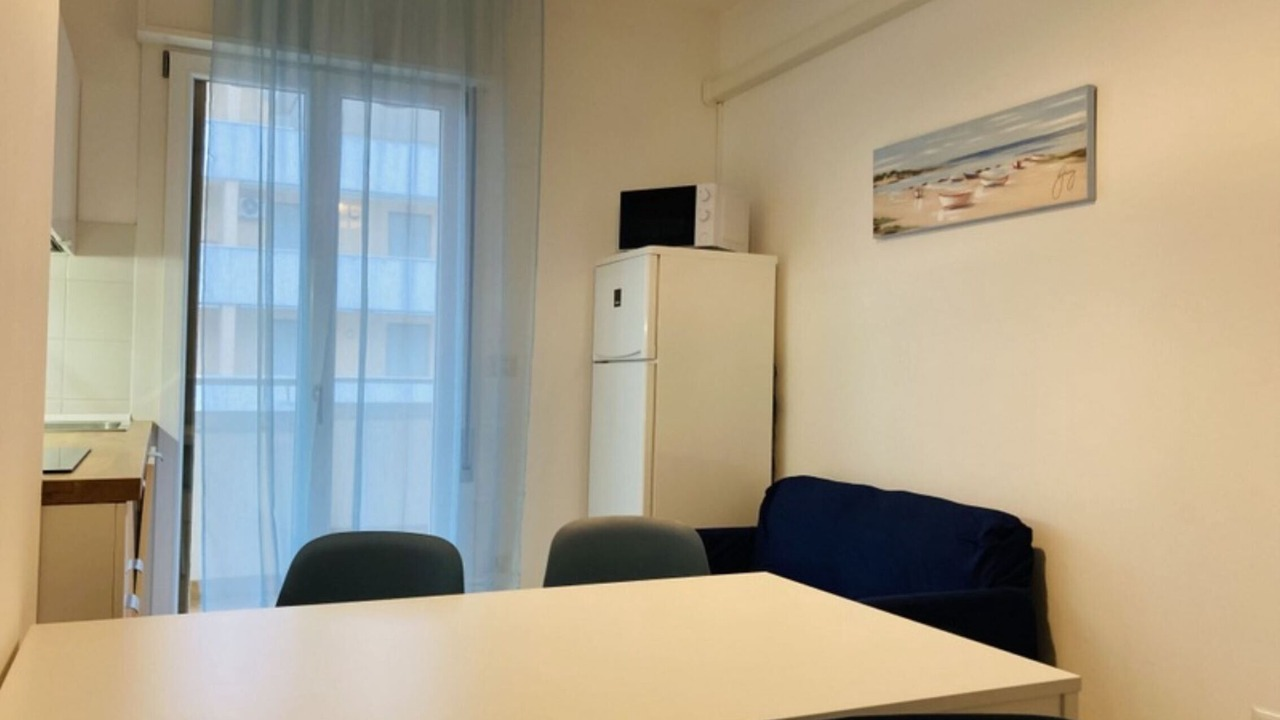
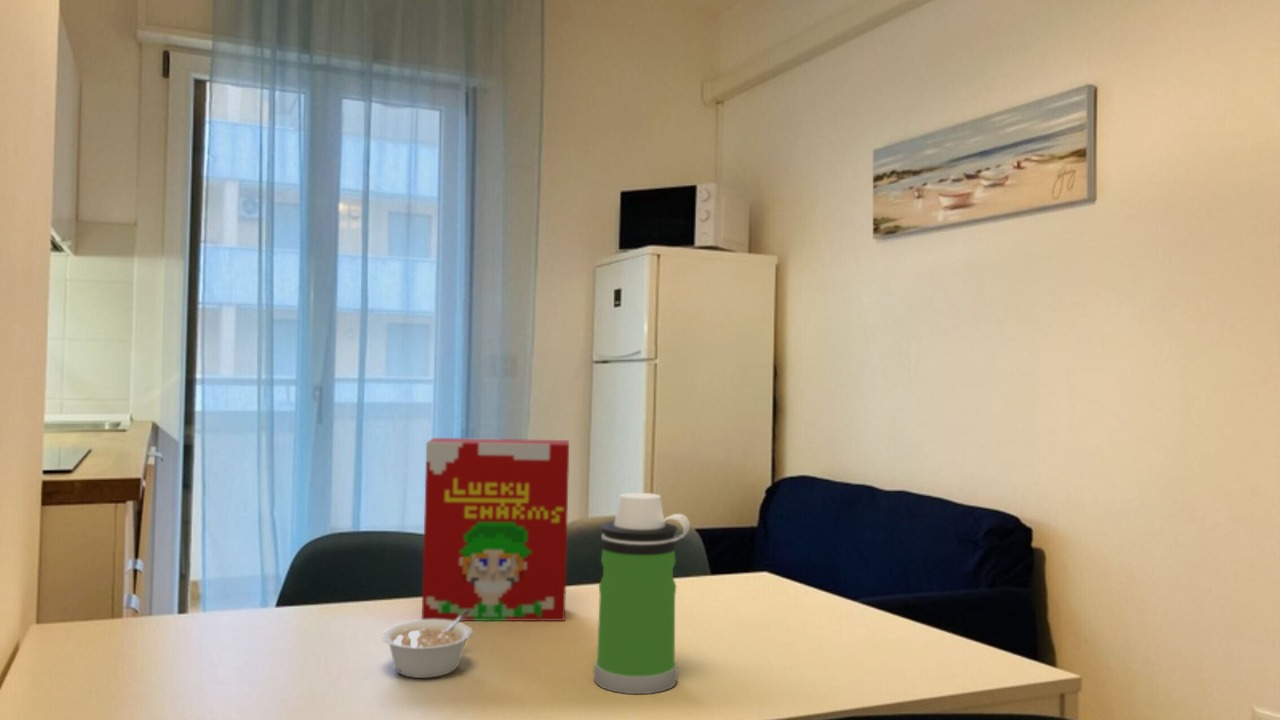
+ legume [381,610,474,679]
+ cereal box [421,437,570,622]
+ water bottle [592,492,691,695]
